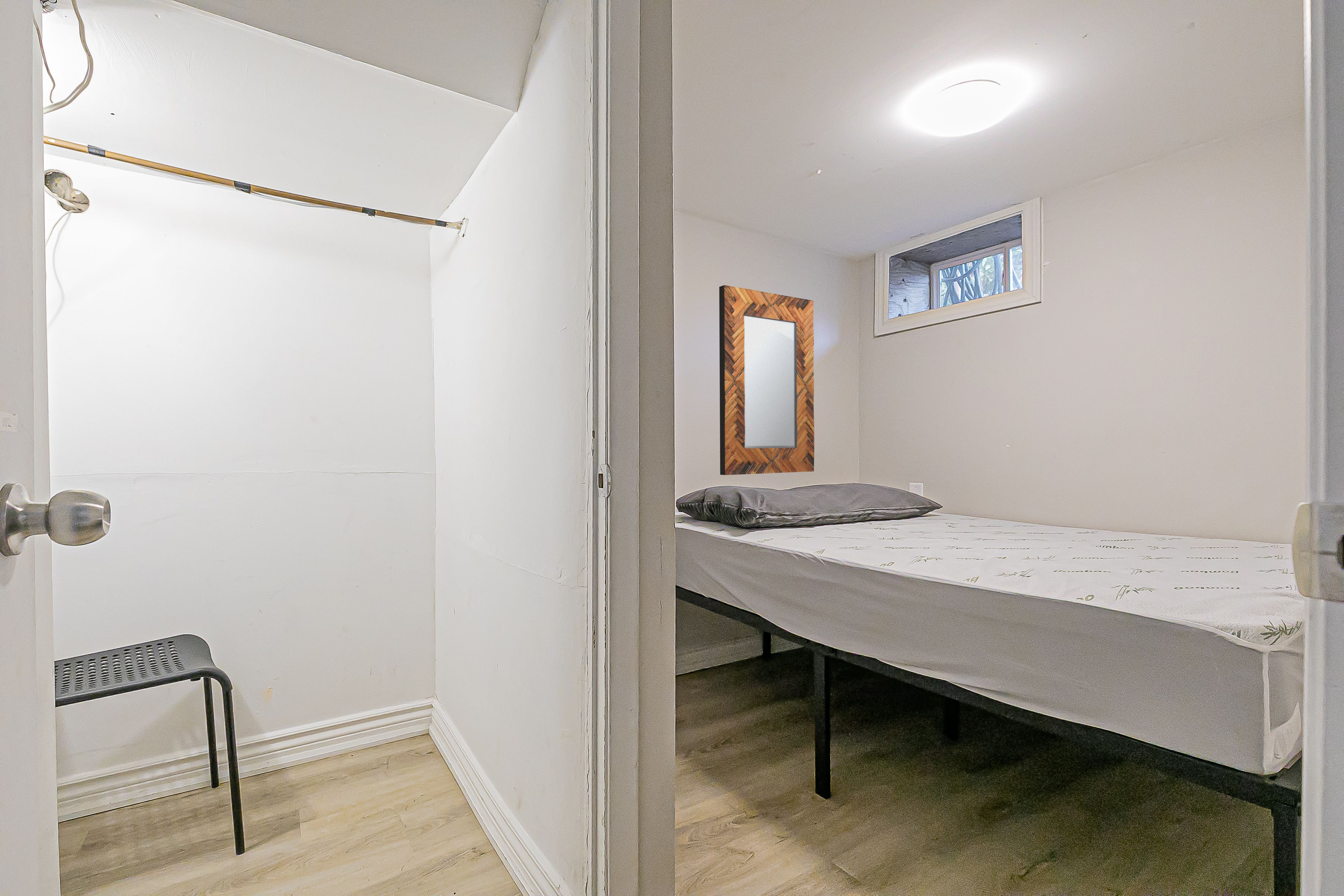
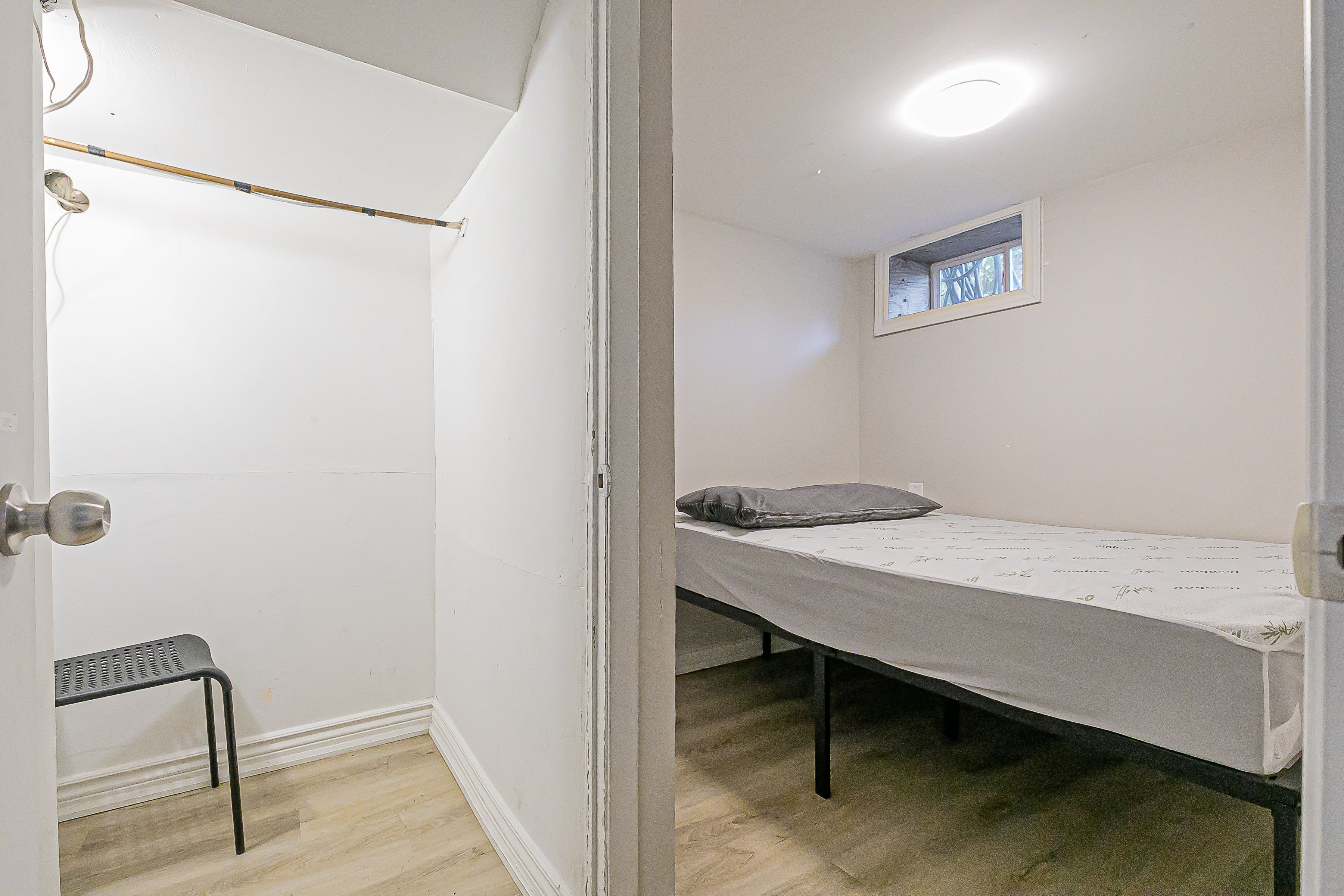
- home mirror [719,285,815,476]
